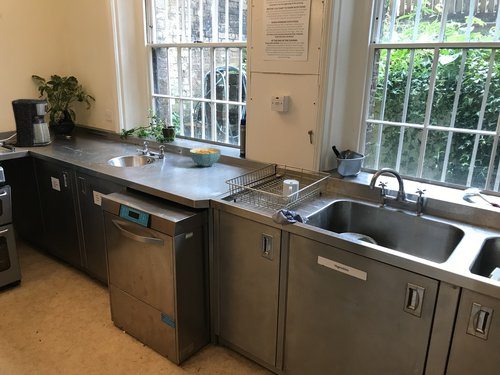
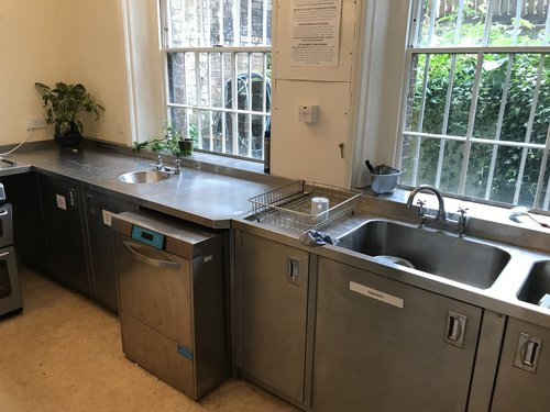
- cereal bowl [189,147,222,168]
- coffee maker [2,98,52,148]
